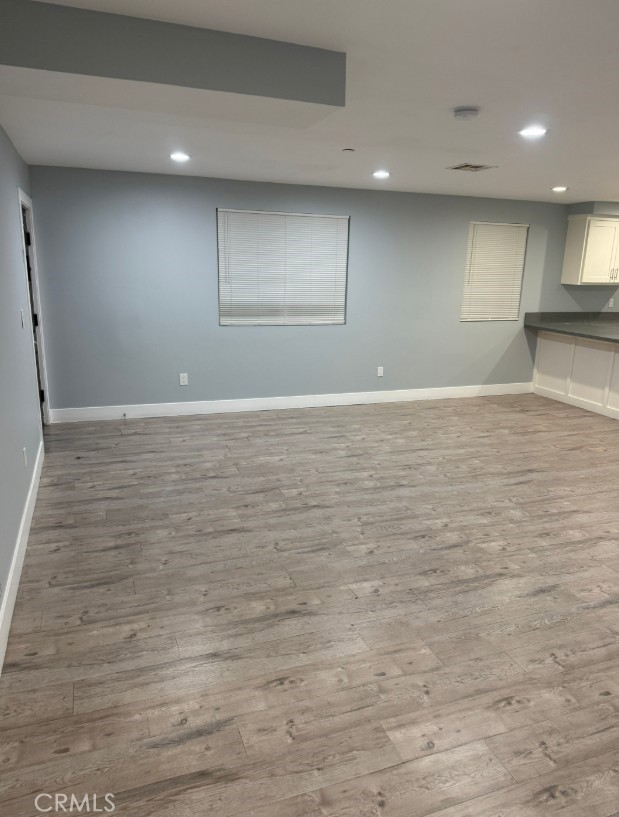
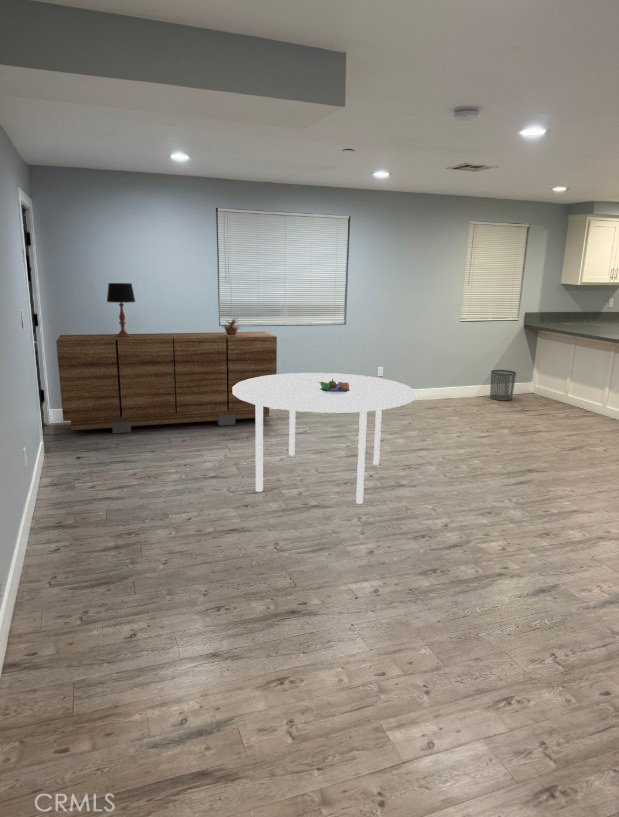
+ sideboard [55,331,278,434]
+ fruit bowl [318,378,350,395]
+ potted plant [219,316,243,336]
+ dining table [233,372,417,505]
+ waste bin [489,369,517,401]
+ table lamp [106,282,136,338]
